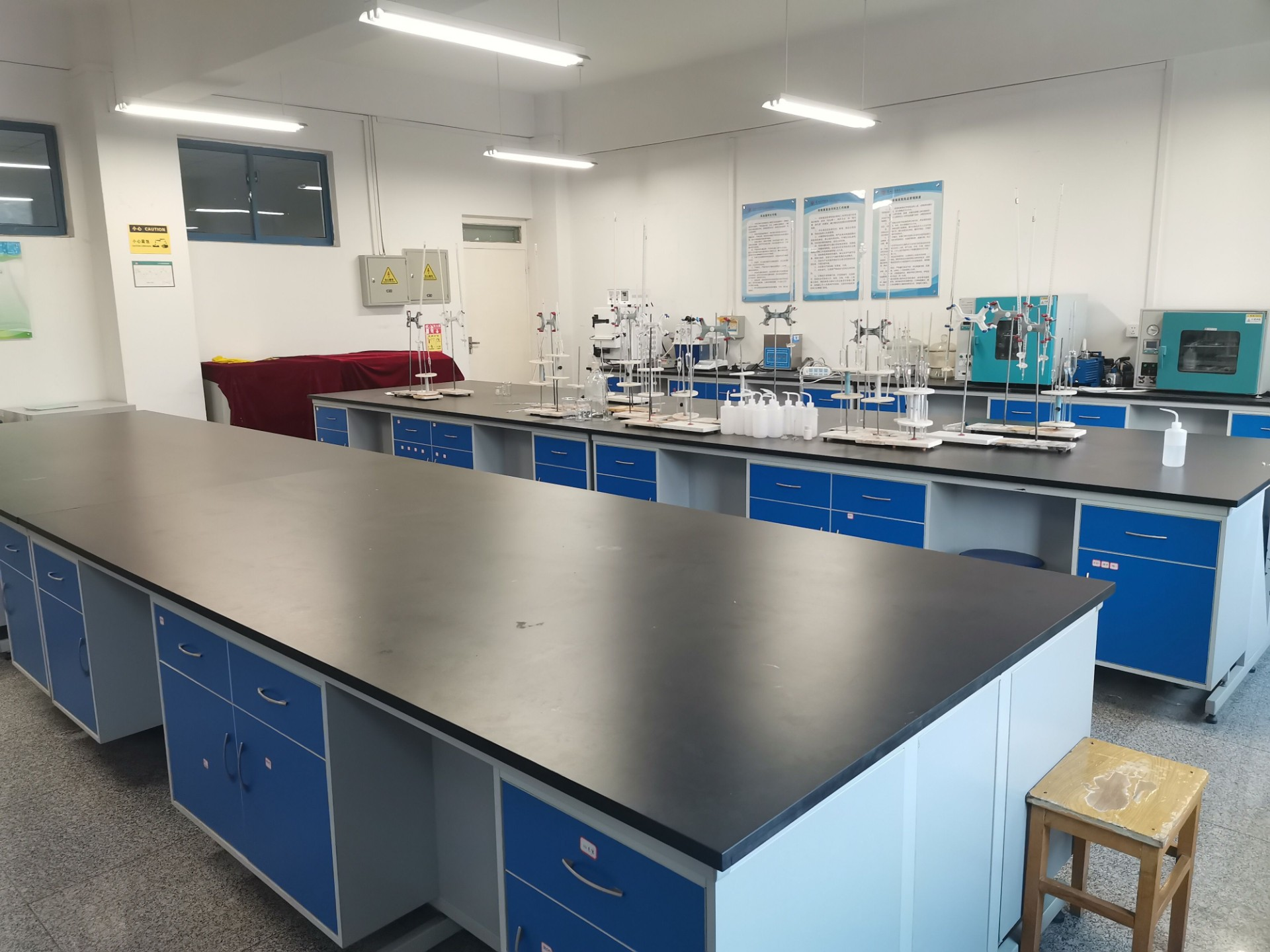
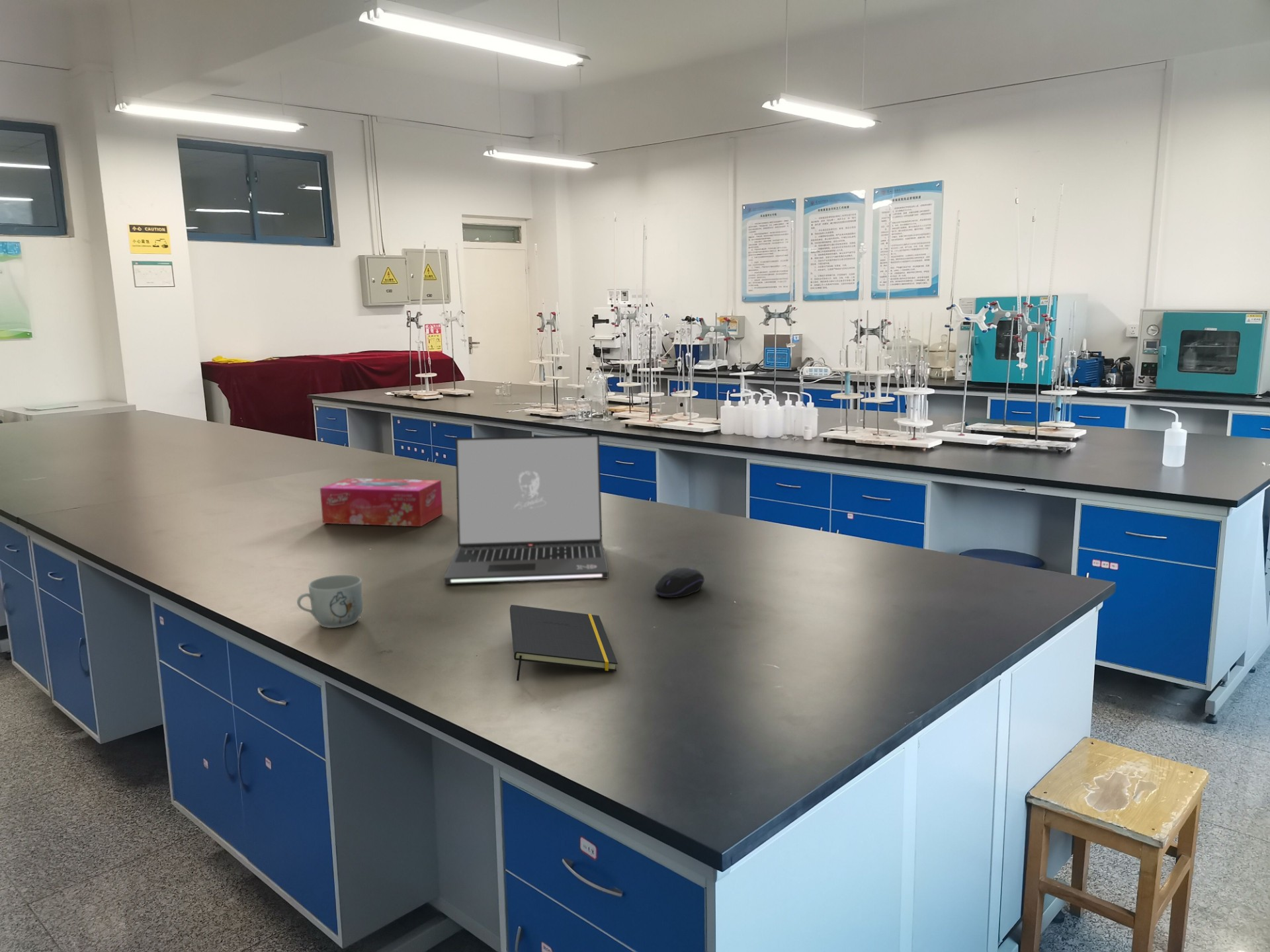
+ mug [296,575,363,629]
+ tissue box [319,477,444,527]
+ notepad [509,604,618,682]
+ laptop [443,434,609,585]
+ computer mouse [654,567,705,598]
